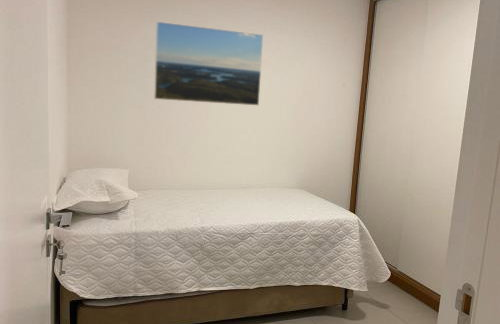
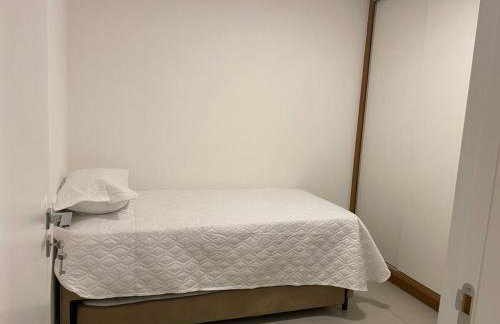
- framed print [153,20,264,107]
